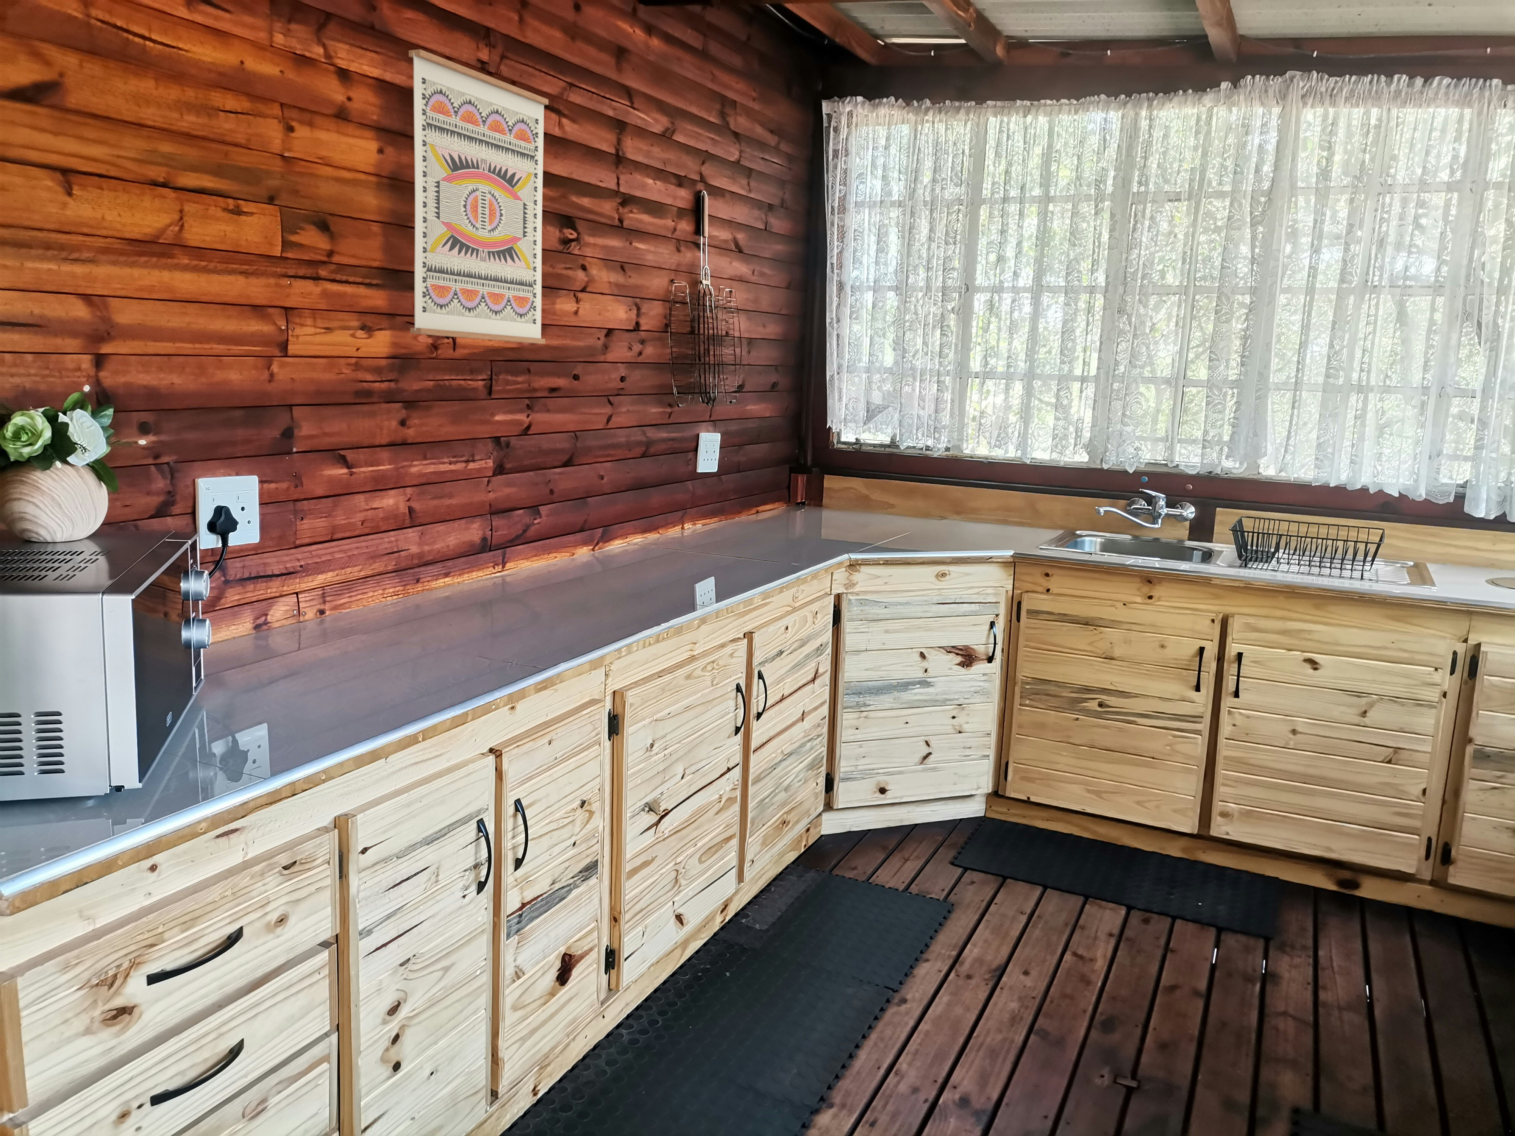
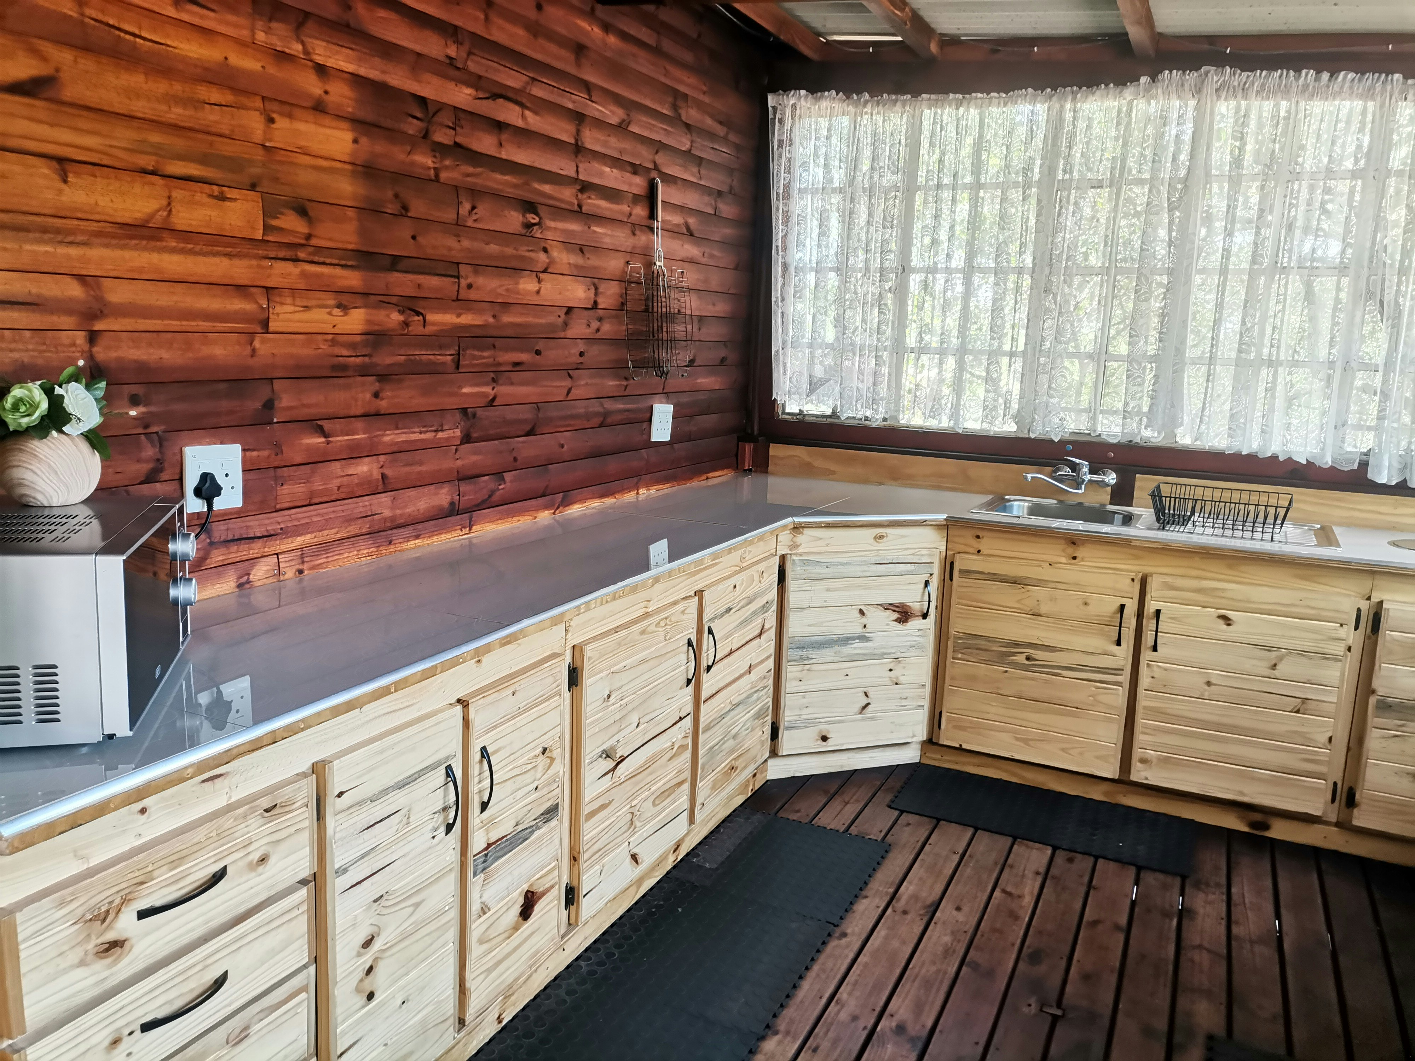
- wall art [408,49,549,344]
